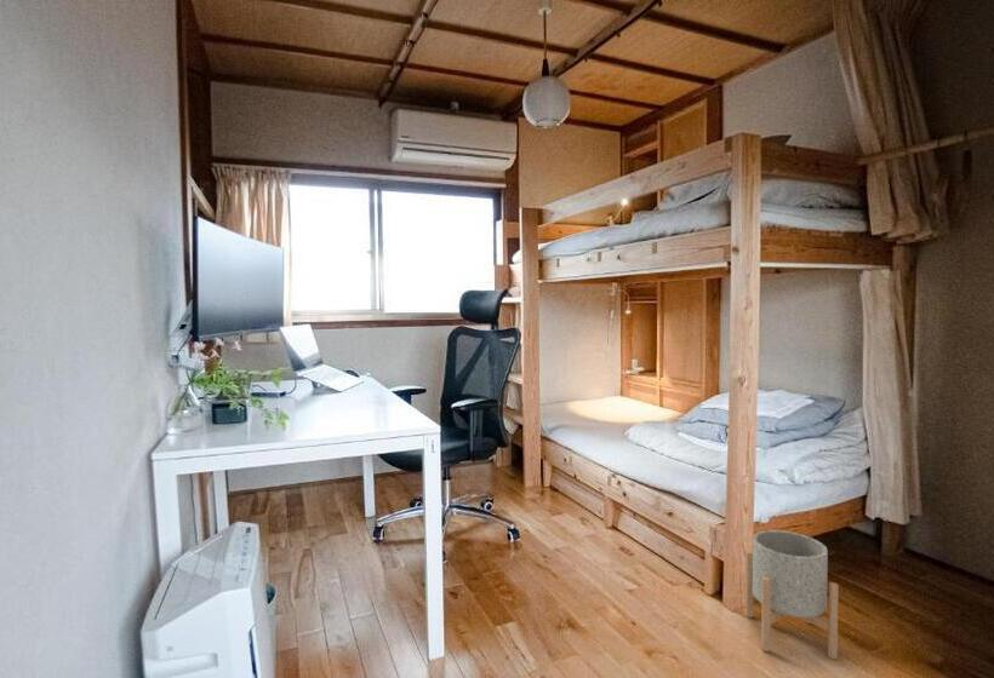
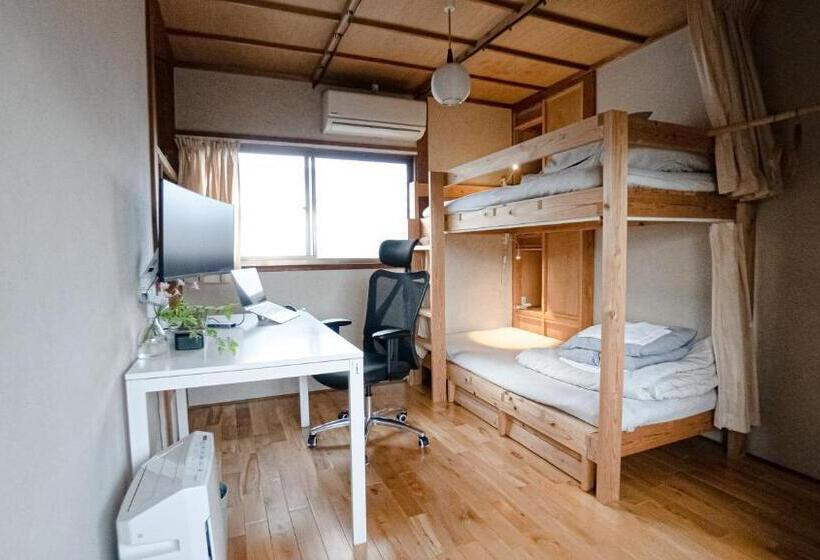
- planter [744,529,840,660]
